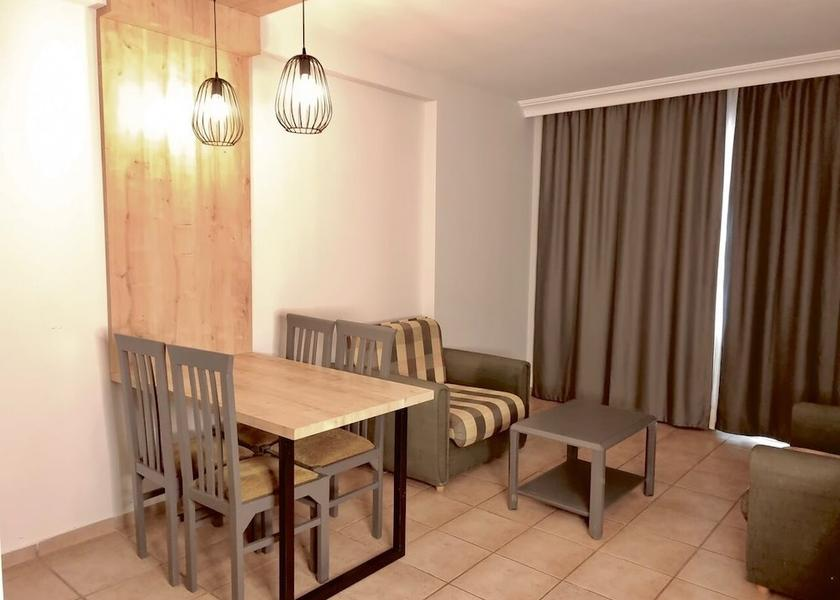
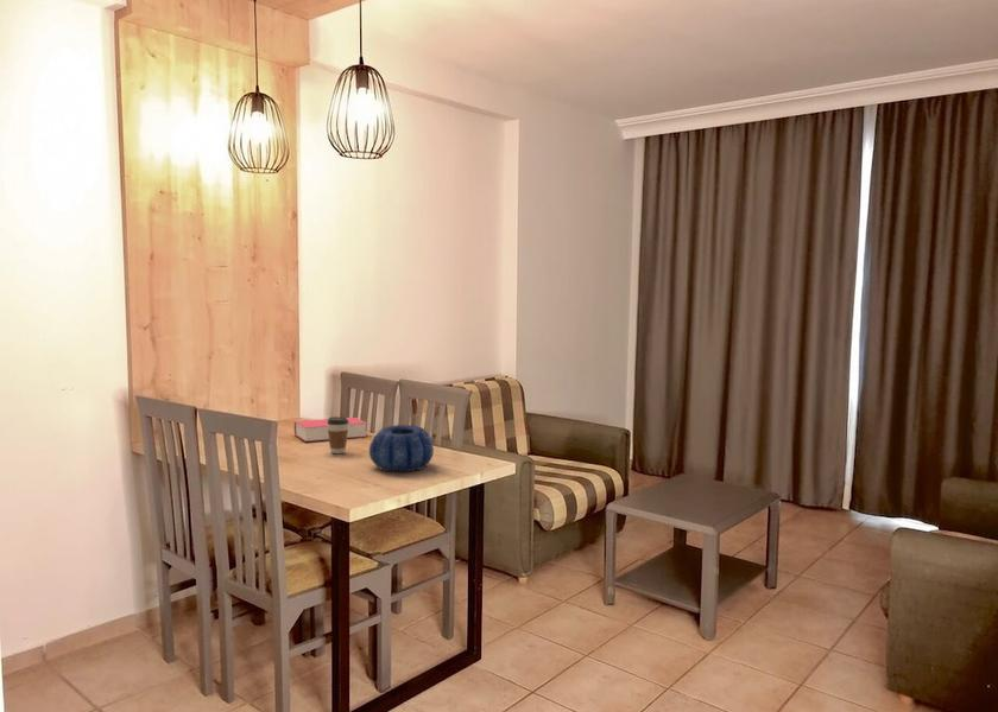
+ decorative bowl [368,424,435,472]
+ book [293,417,368,443]
+ coffee cup [327,415,349,454]
